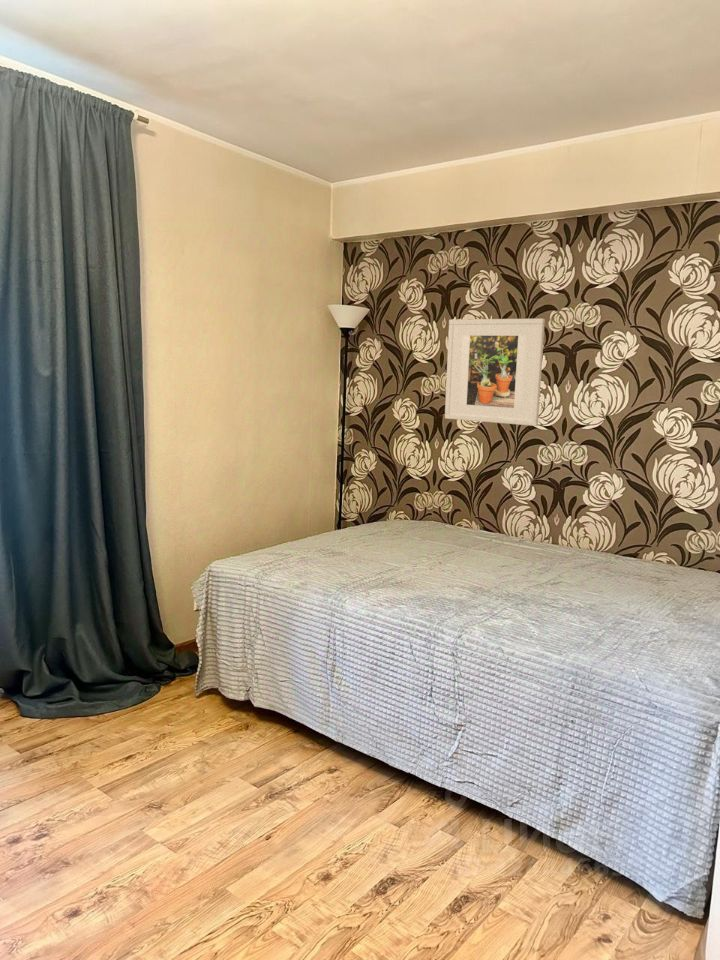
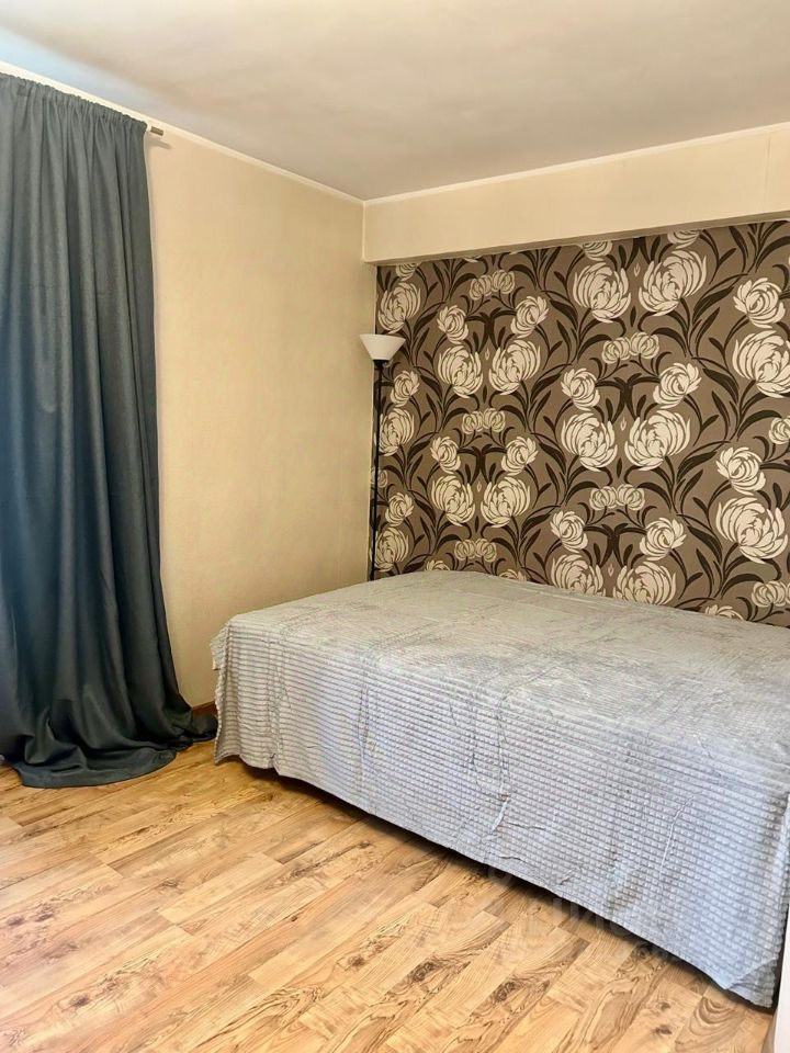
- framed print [444,318,546,427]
